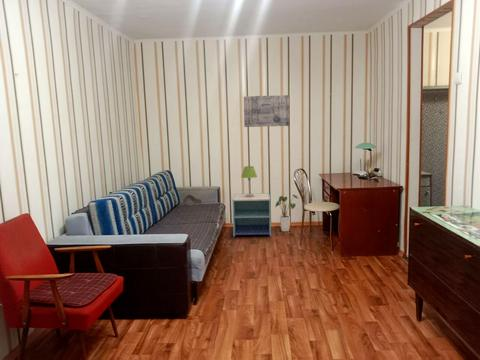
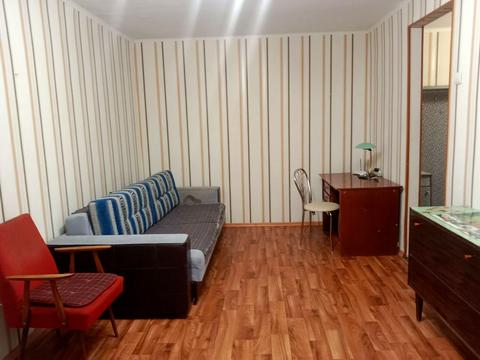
- nightstand [231,192,272,237]
- table lamp [240,165,258,197]
- house plant [274,194,299,232]
- wall art [243,94,290,128]
